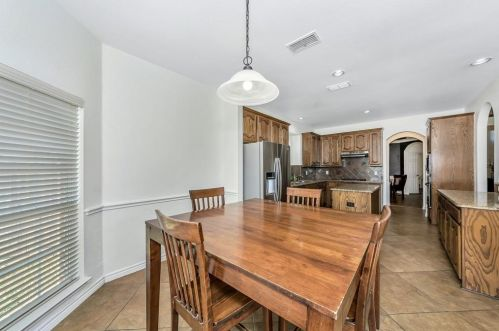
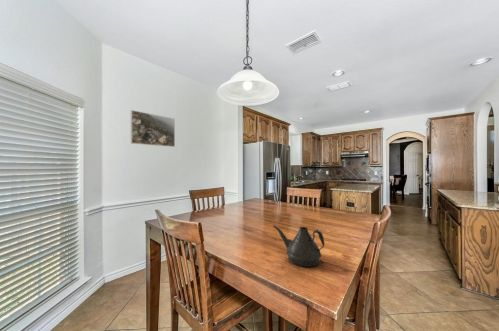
+ teapot [272,224,326,268]
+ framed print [130,109,176,148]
